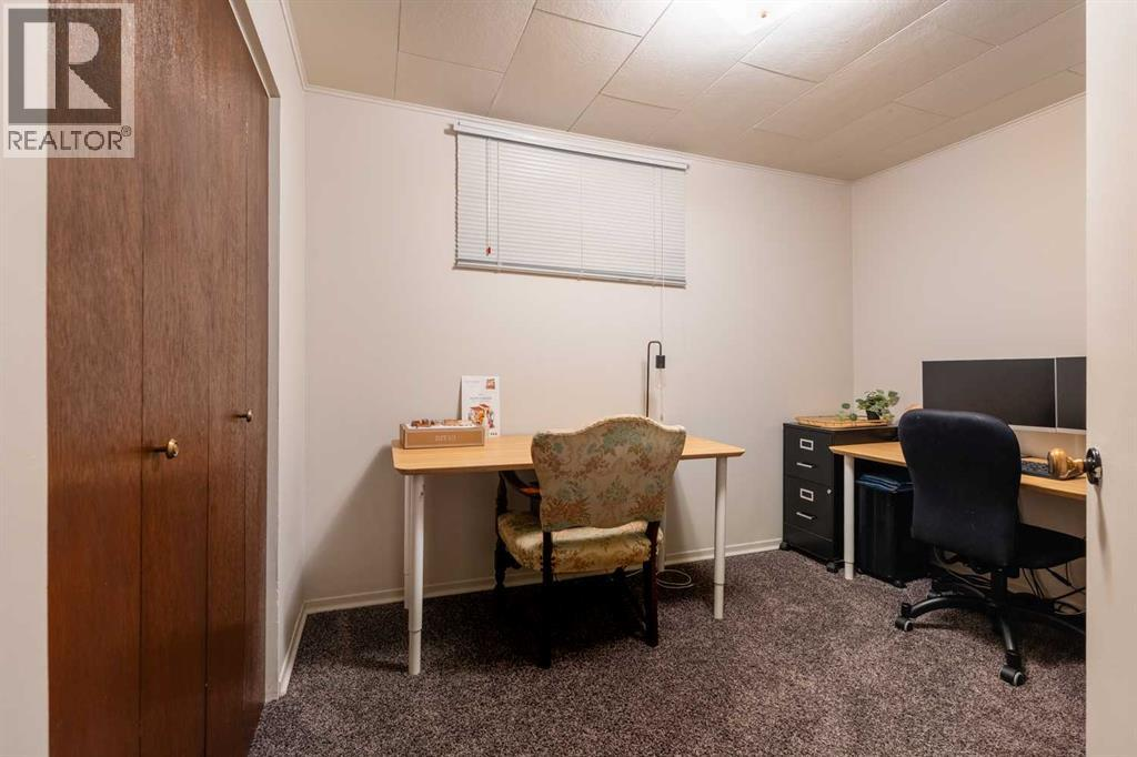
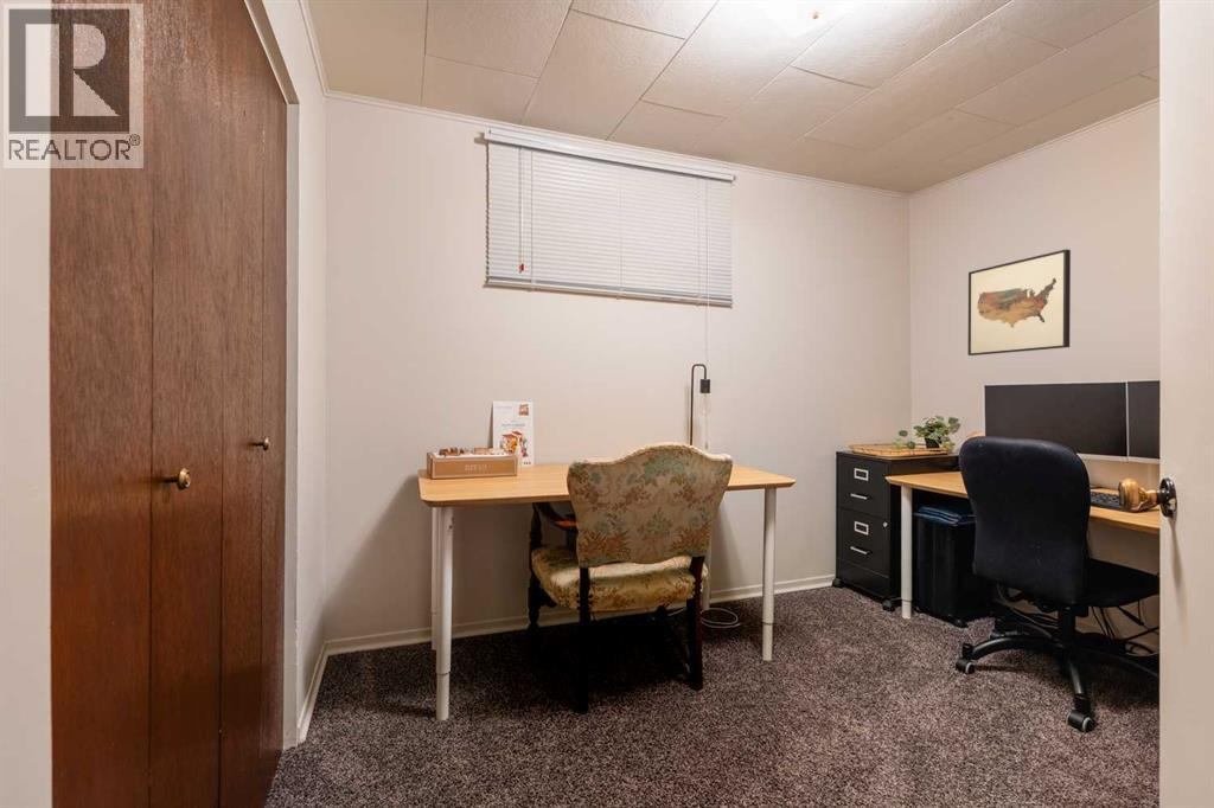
+ wall art [967,248,1072,357]
